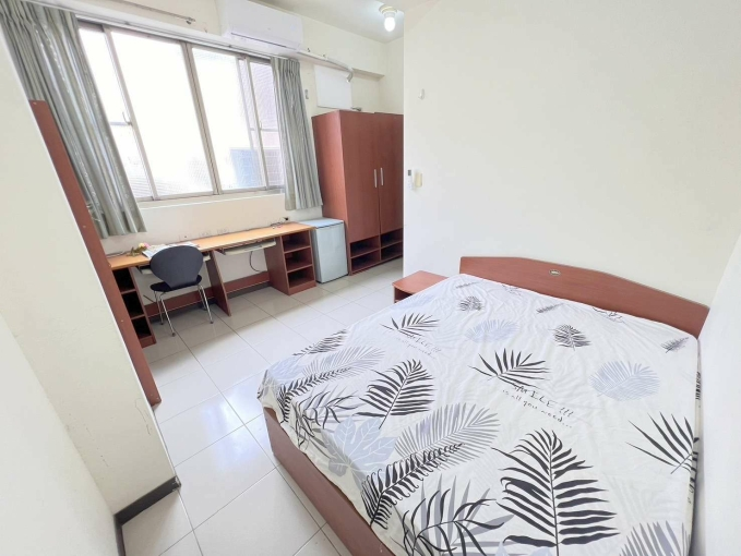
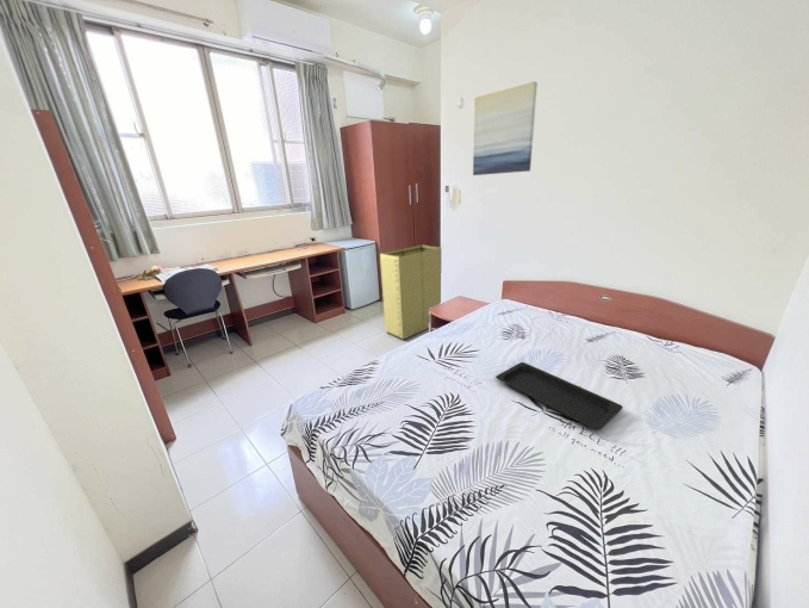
+ serving tray [494,361,624,432]
+ laundry hamper [379,244,442,341]
+ wall art [472,80,539,176]
